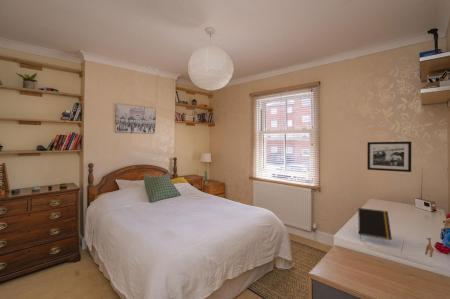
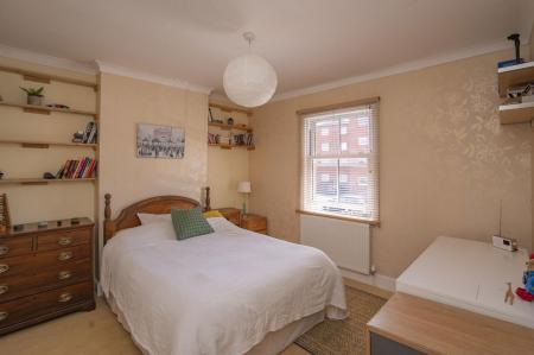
- picture frame [366,141,412,173]
- notepad [357,207,393,241]
